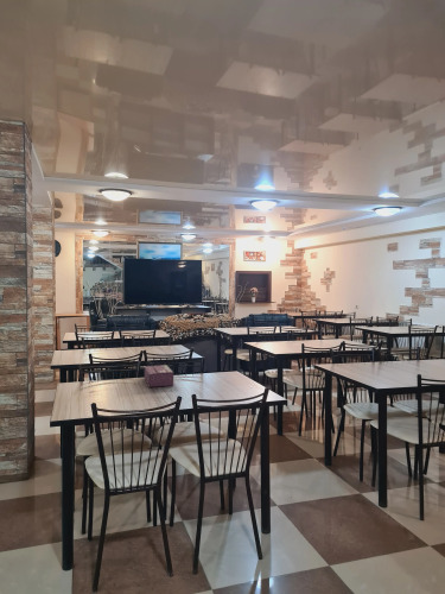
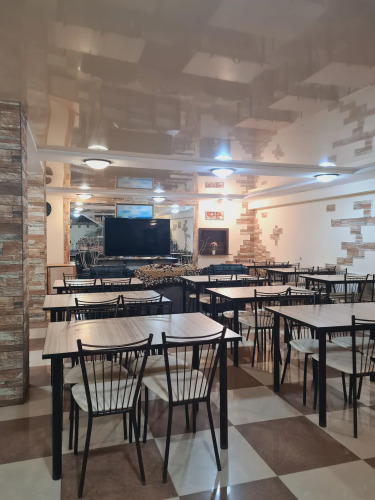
- tissue box [144,364,174,388]
